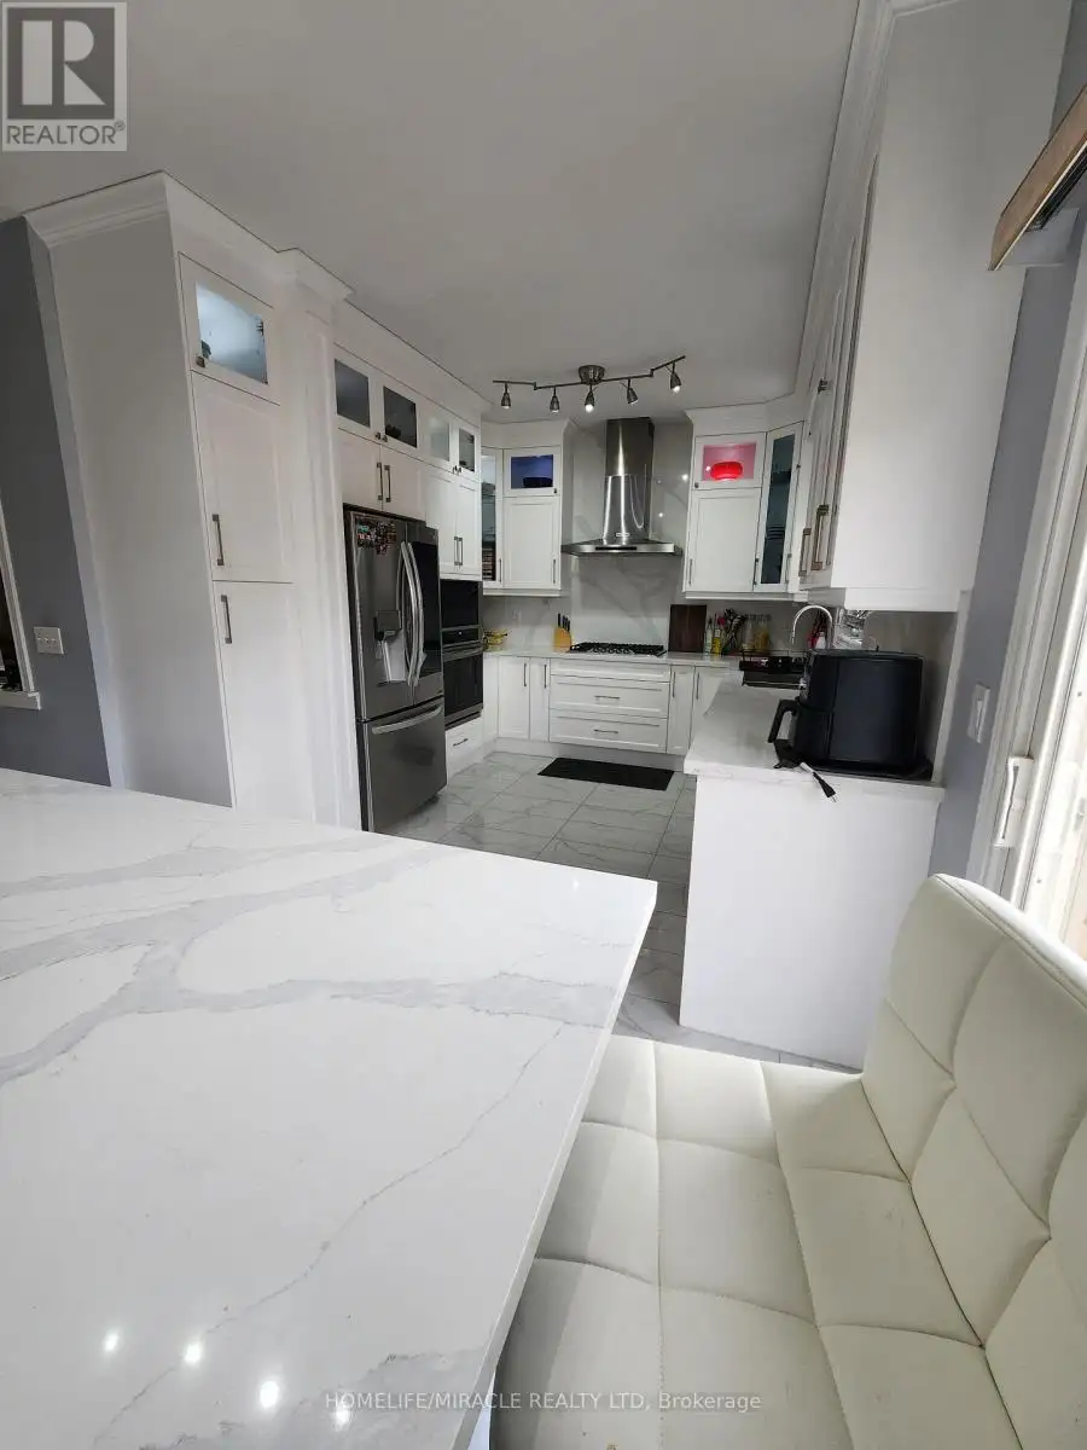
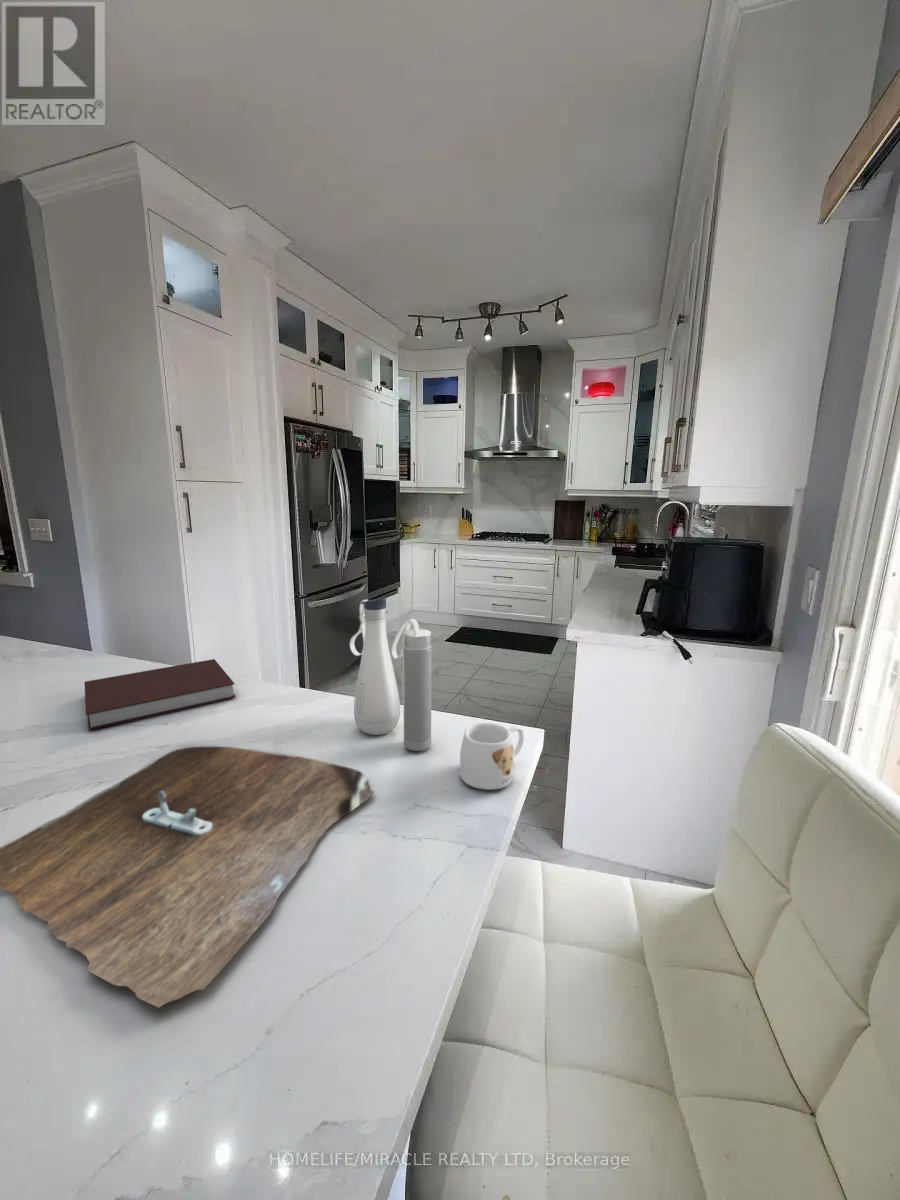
+ water bottle [349,597,433,752]
+ notebook [84,658,237,731]
+ cutting board [0,746,375,1009]
+ mug [459,722,525,791]
